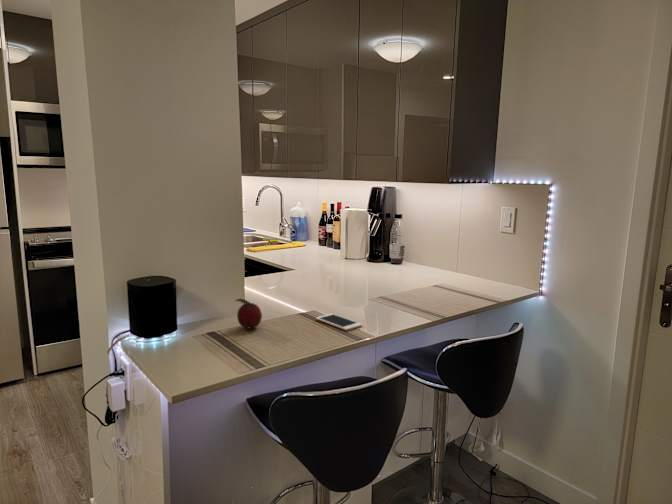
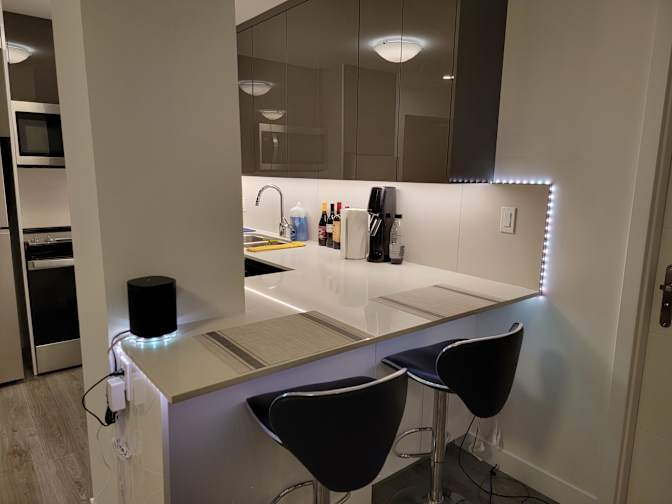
- fruit [234,298,263,329]
- cell phone [315,313,363,331]
